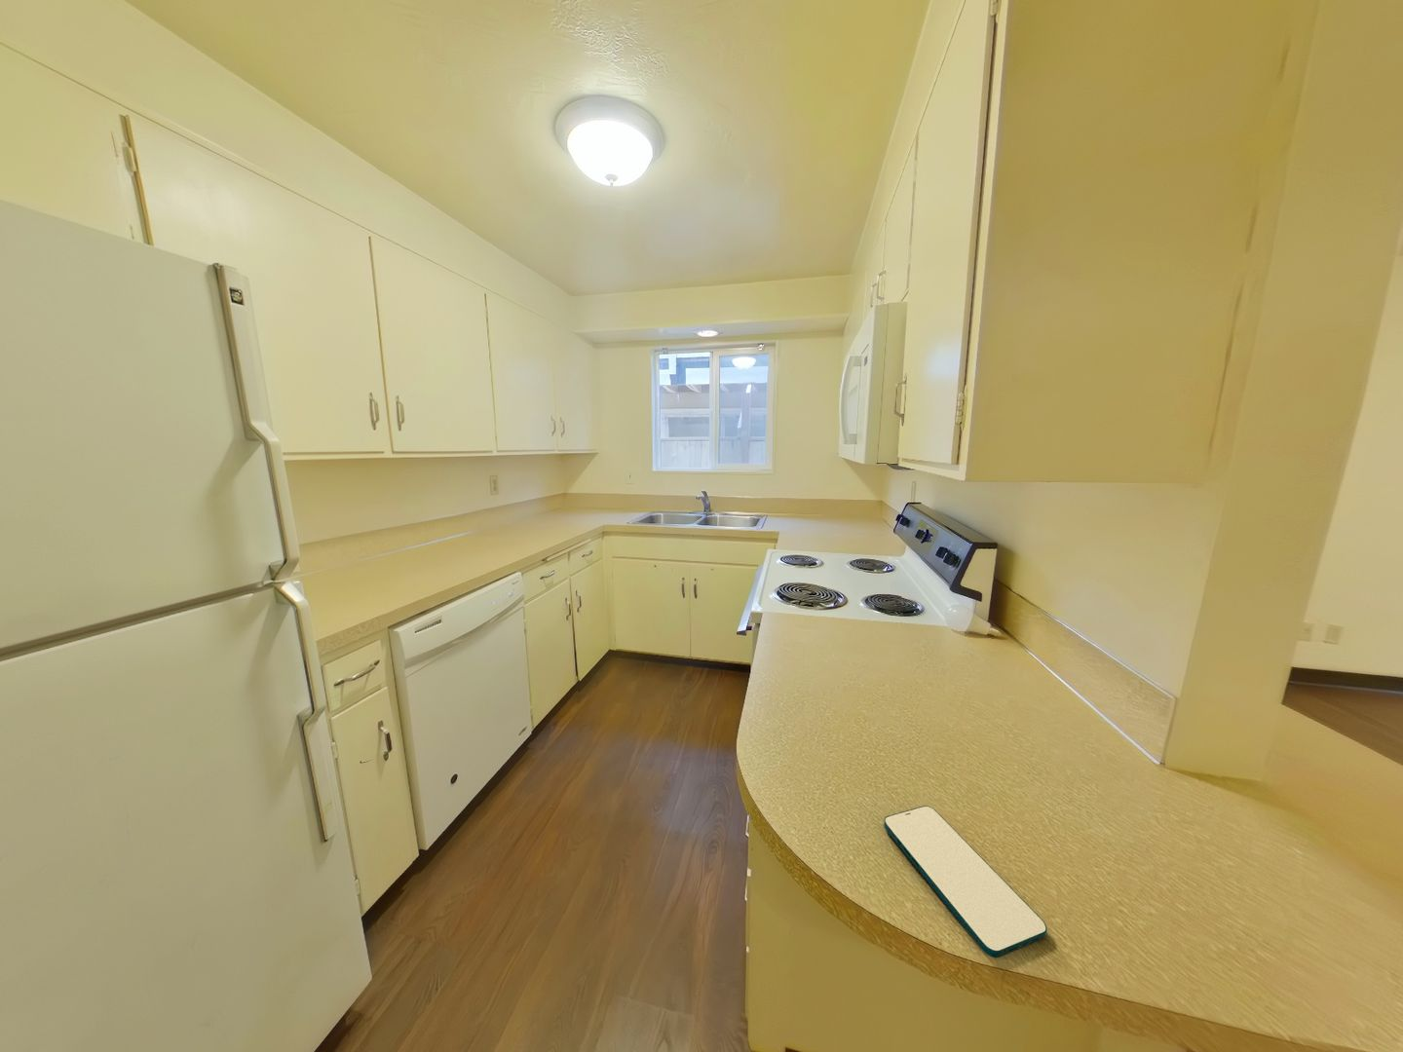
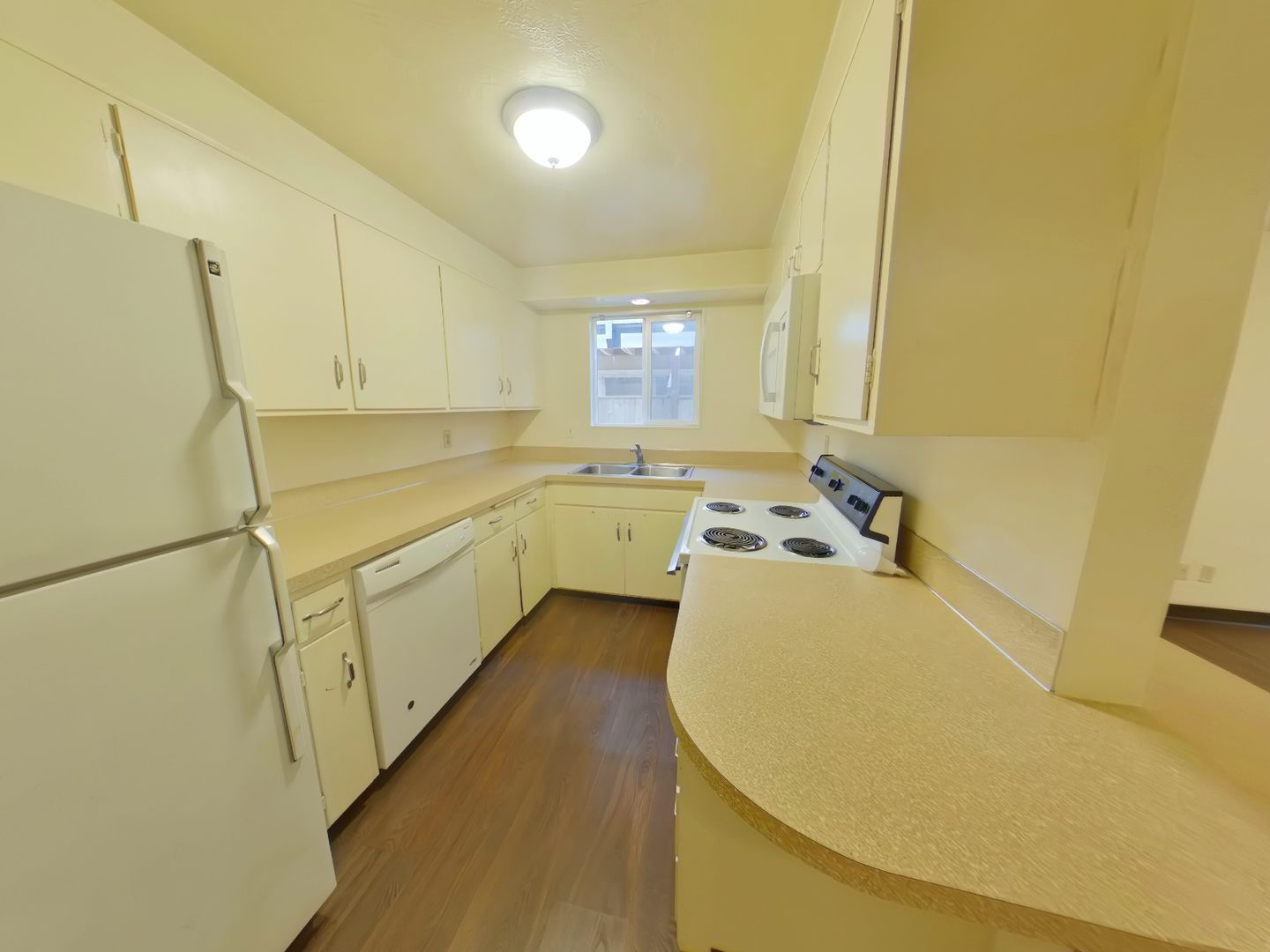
- smartphone [883,804,1048,958]
